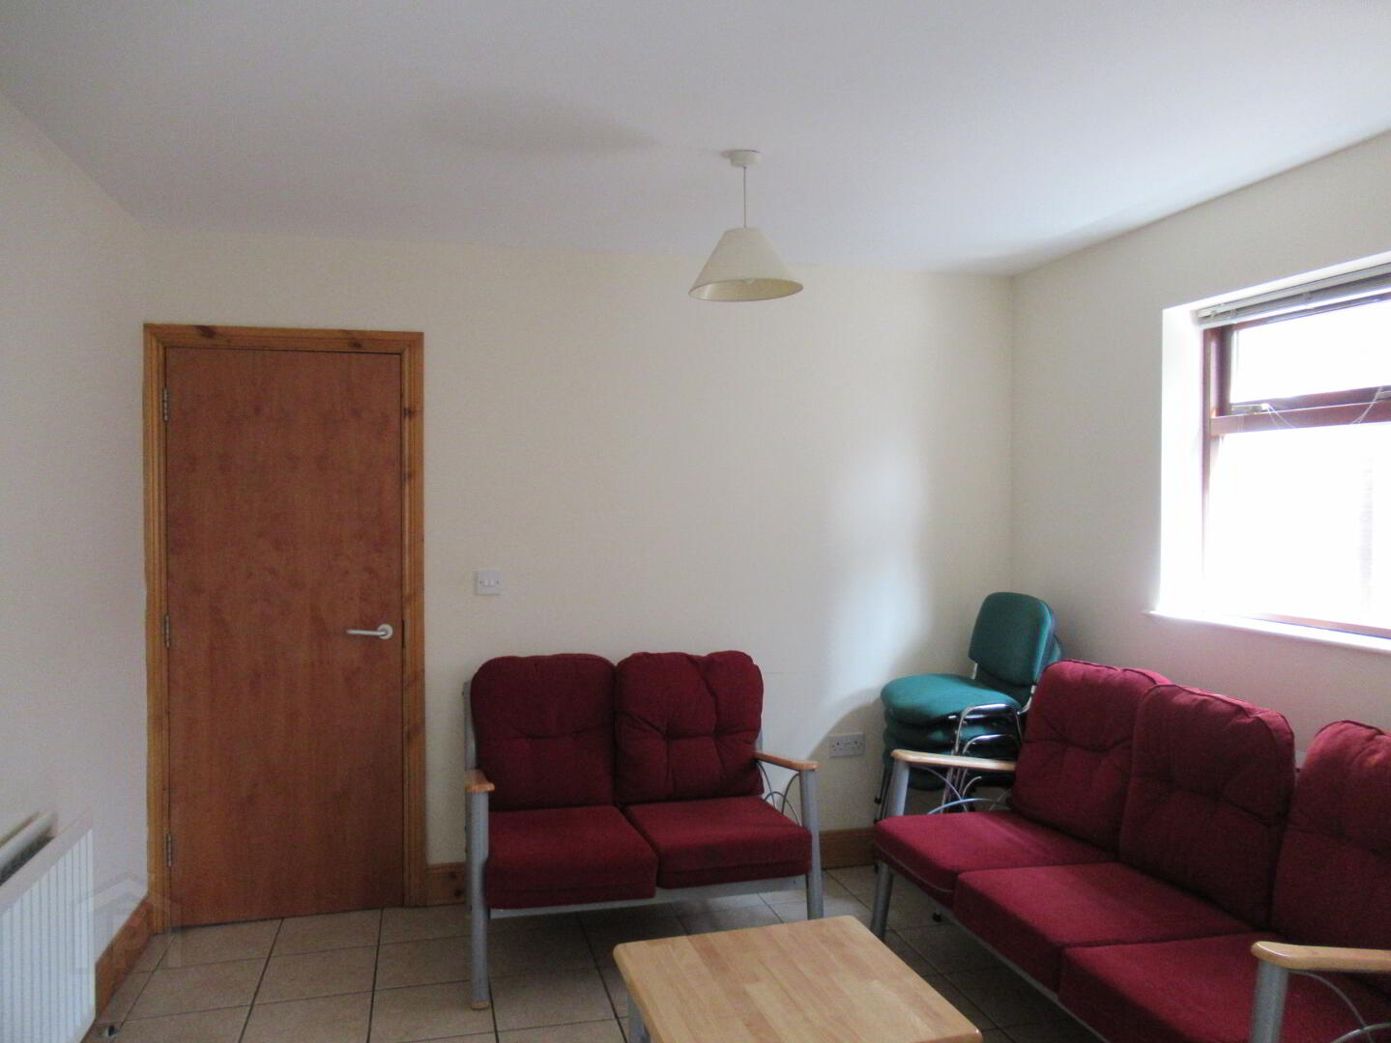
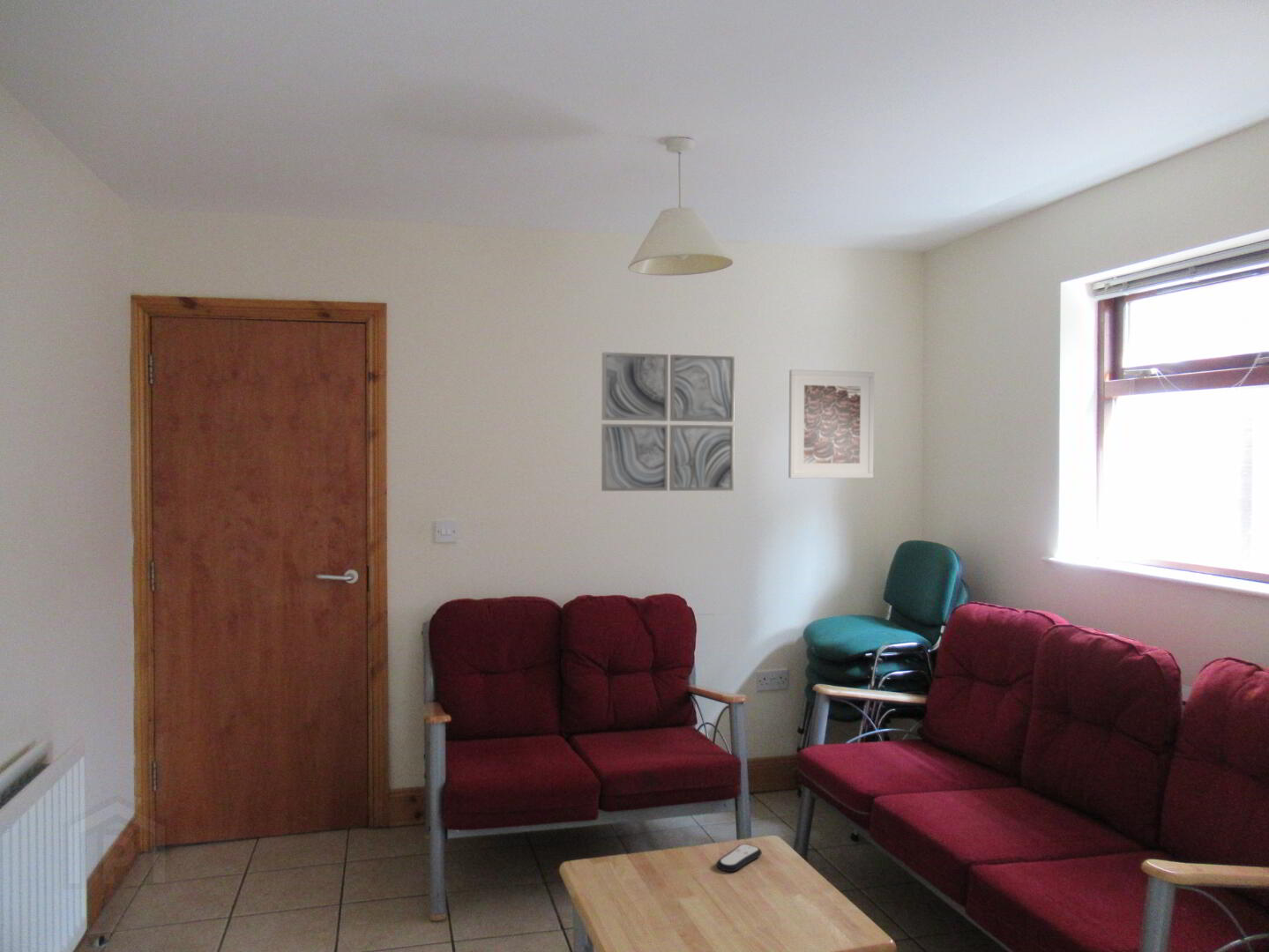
+ remote control [716,843,763,873]
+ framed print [788,368,875,479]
+ wall art [601,352,735,492]
